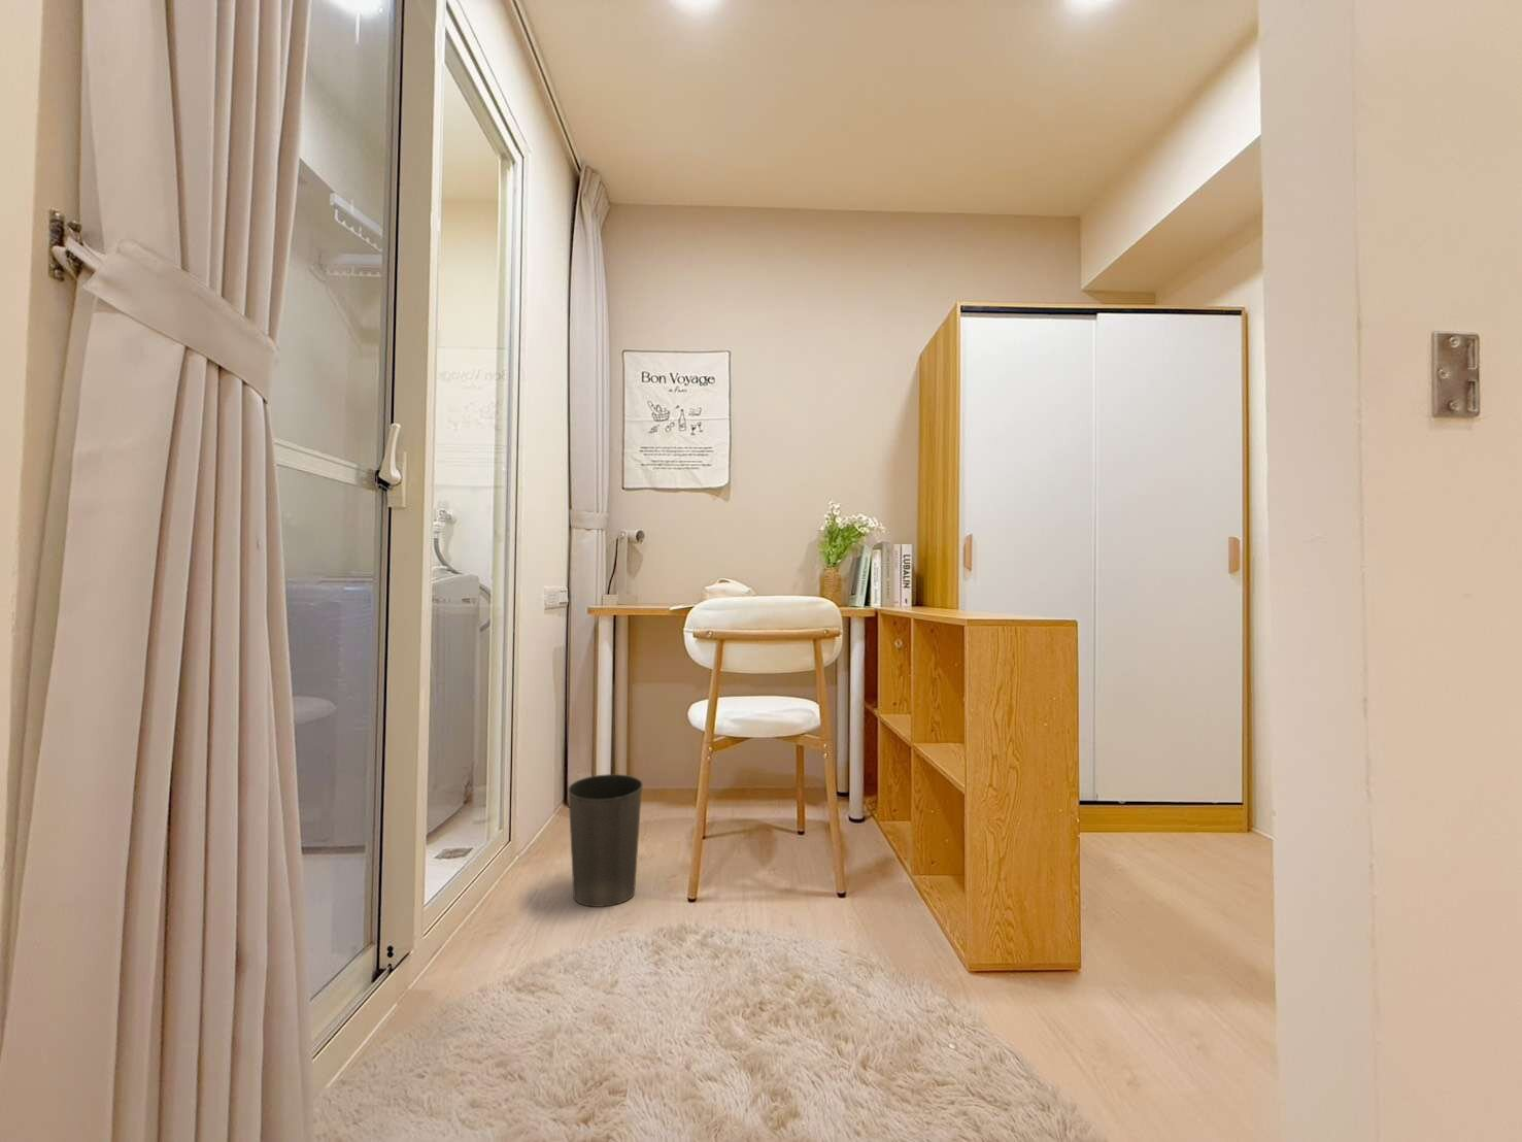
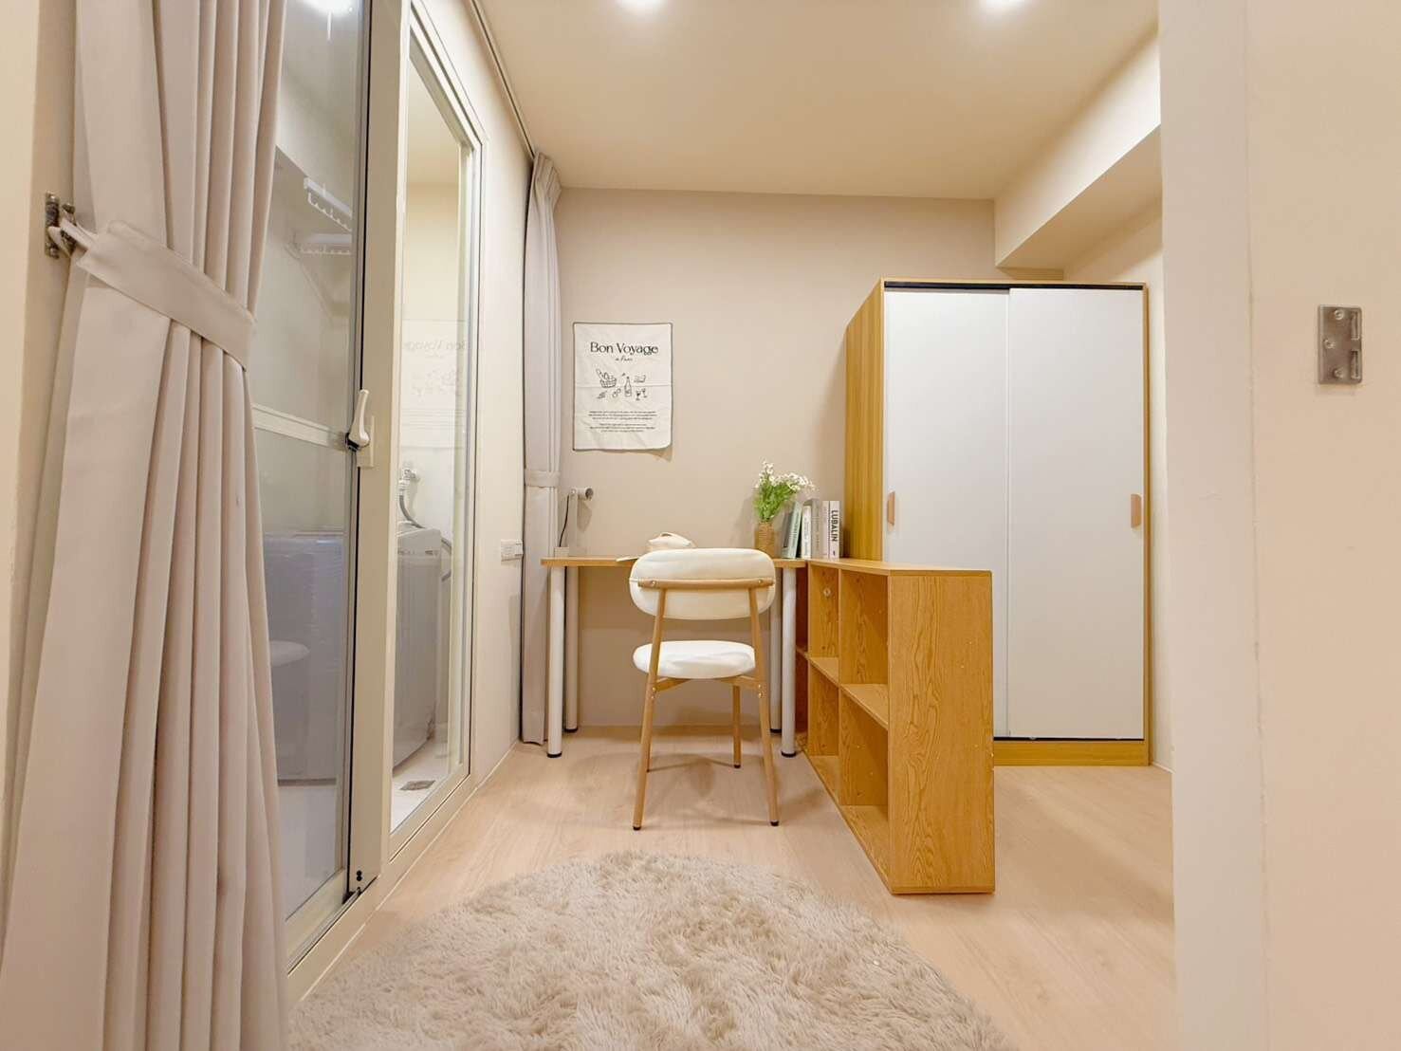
- waste basket [567,773,644,908]
